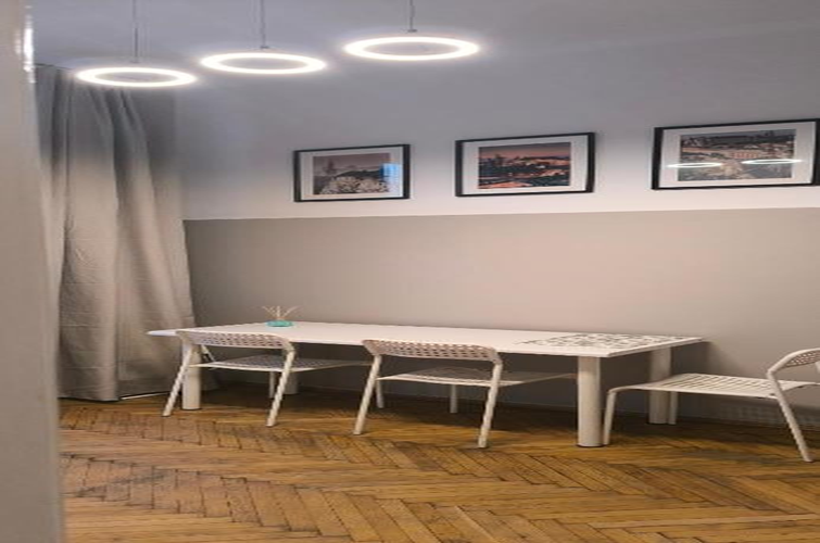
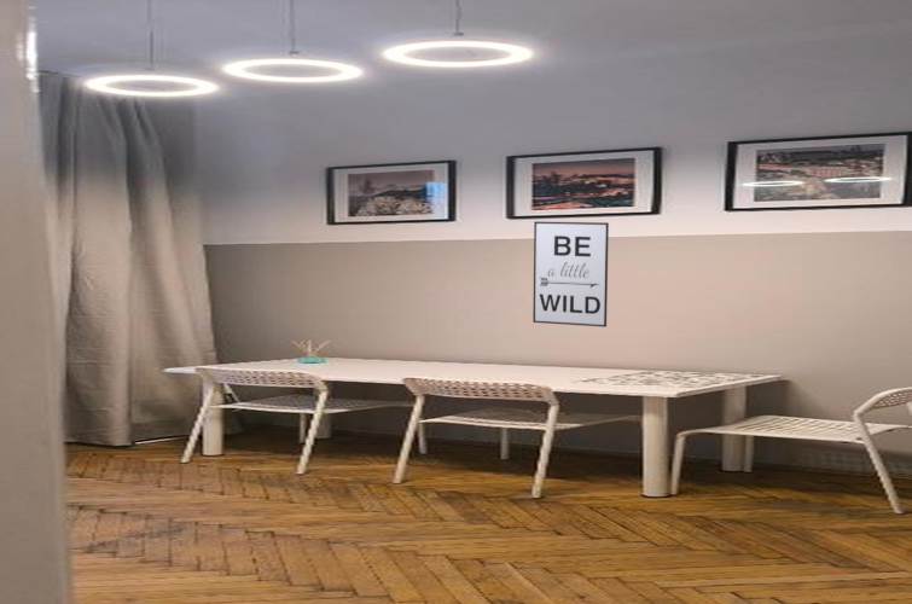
+ wall art [531,220,610,329]
